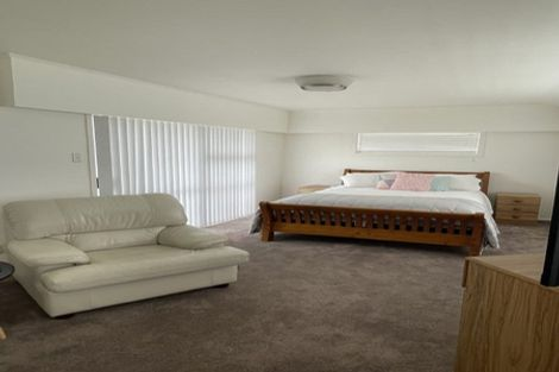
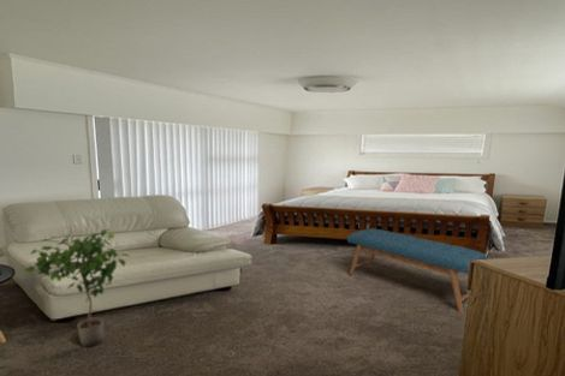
+ potted plant [24,228,131,348]
+ bench [346,227,488,314]
